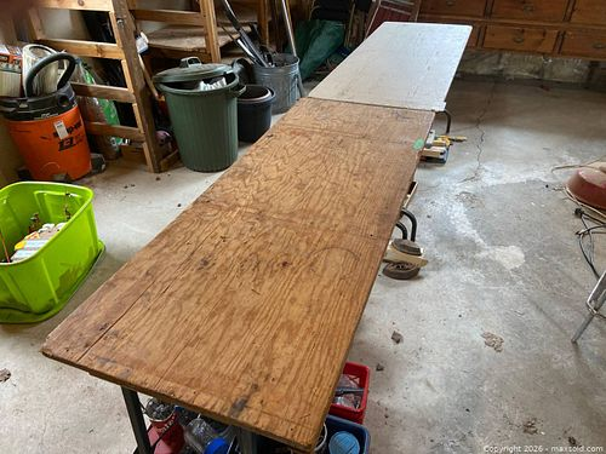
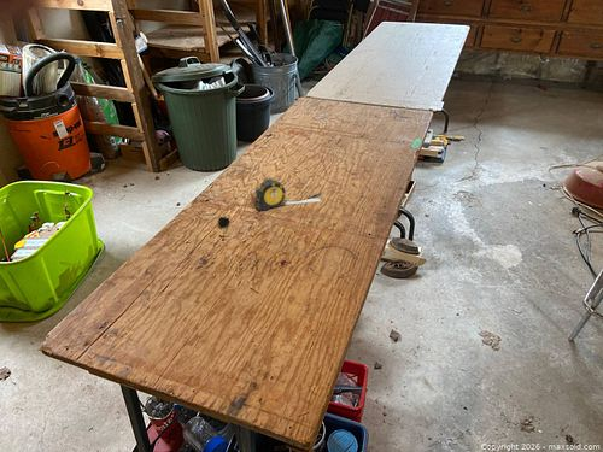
+ tape measure [218,178,322,227]
